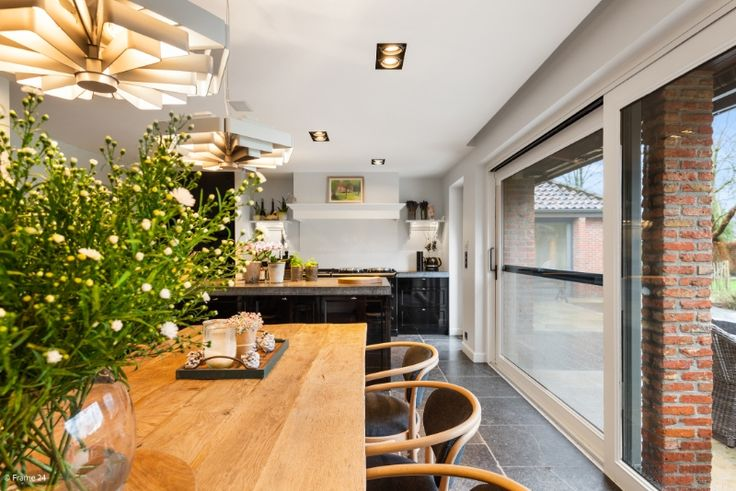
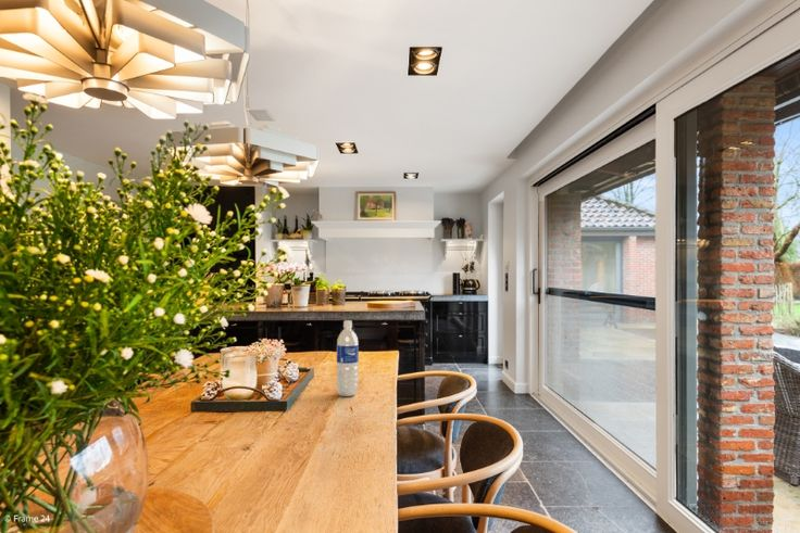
+ water bottle [336,319,360,397]
